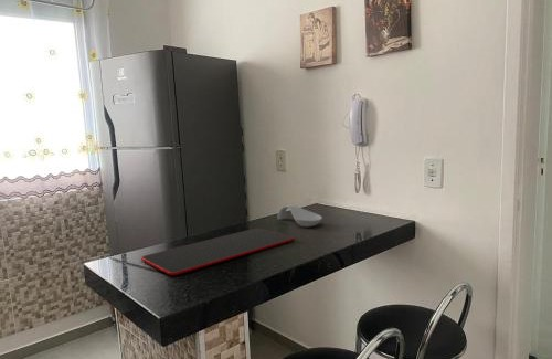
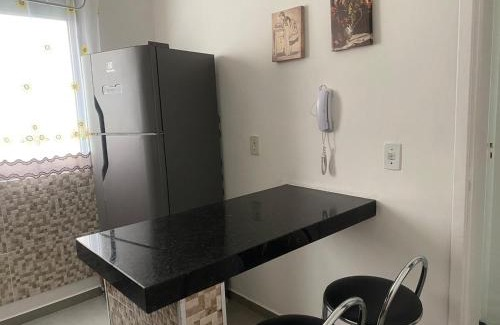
- cutting board [140,228,295,276]
- spoon rest [276,204,323,228]
